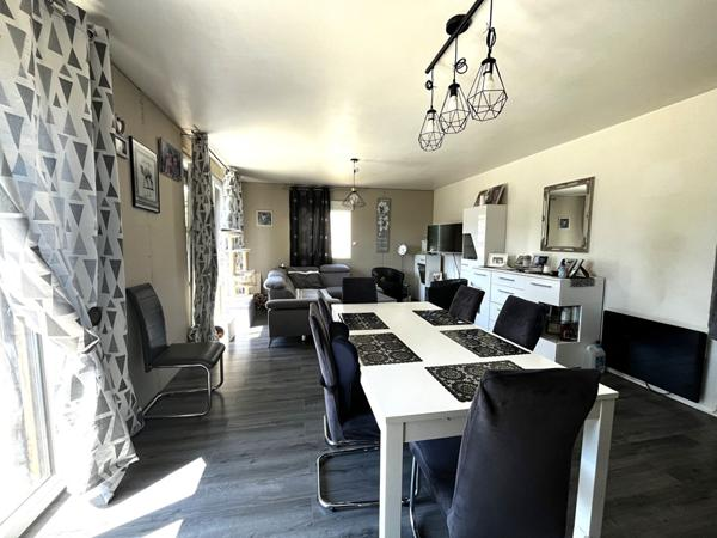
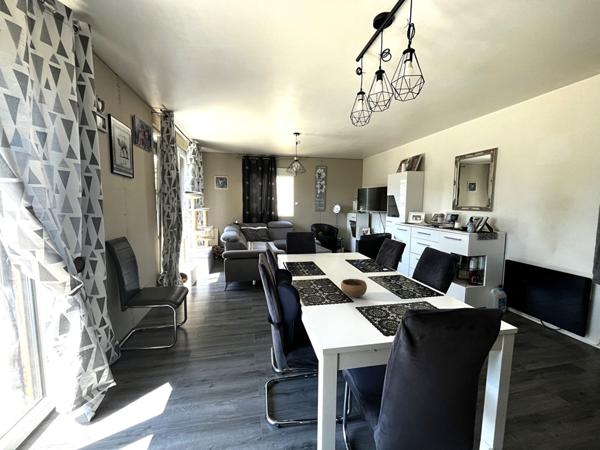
+ bowl [340,278,368,299]
